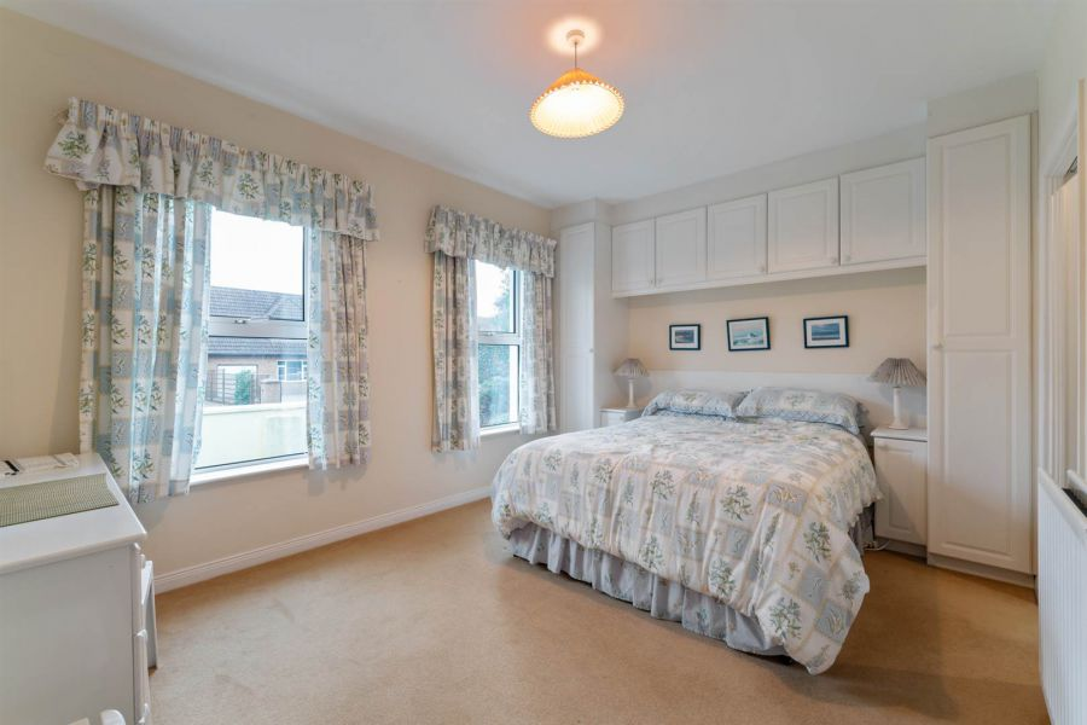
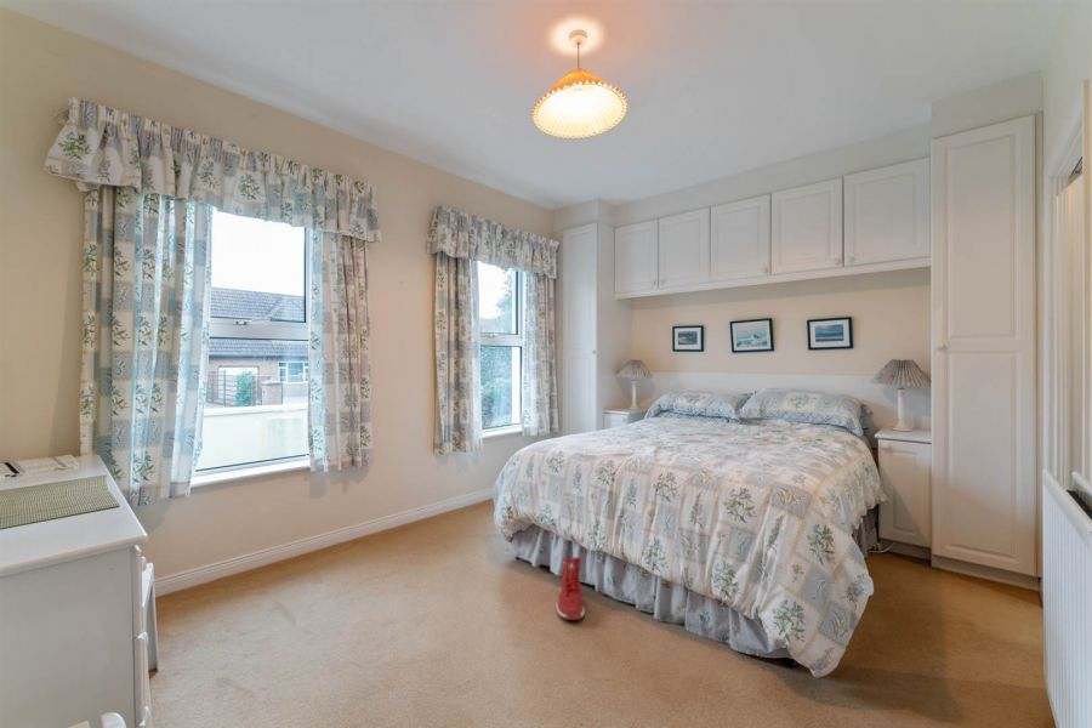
+ sneaker [554,556,586,621]
